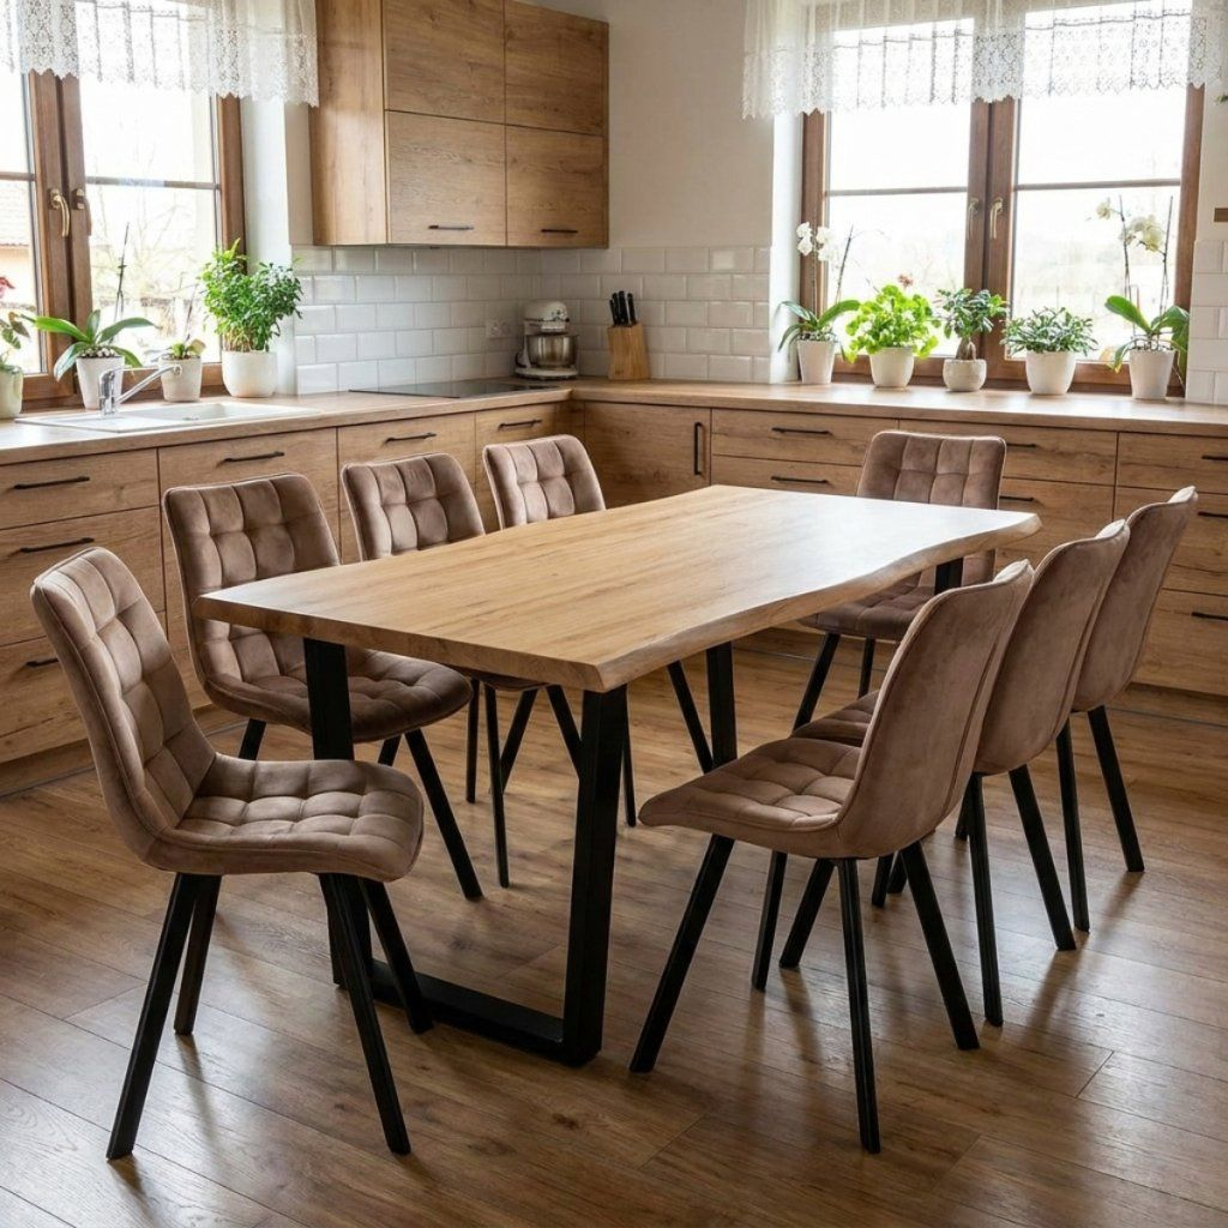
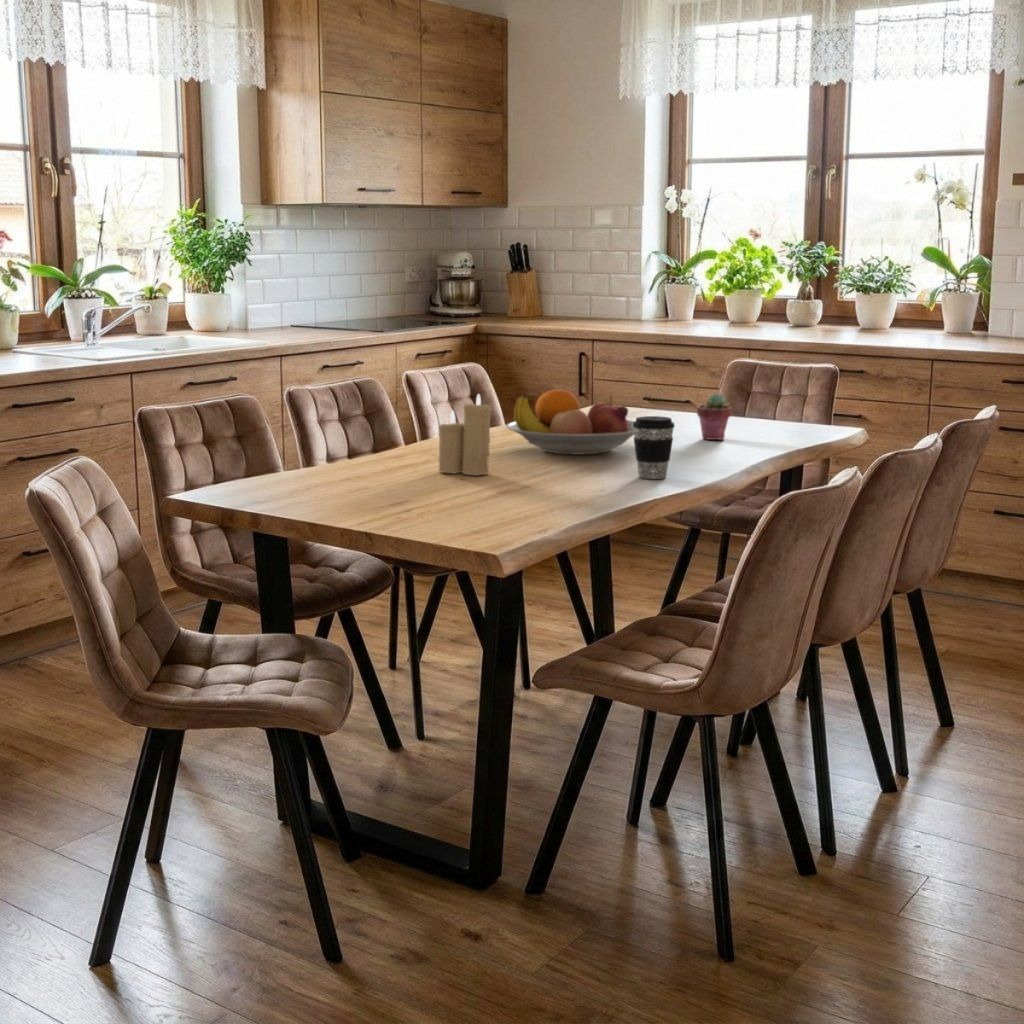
+ potted succulent [696,393,733,441]
+ coffee cup [633,415,676,480]
+ candle [438,393,492,476]
+ fruit bowl [505,388,635,456]
